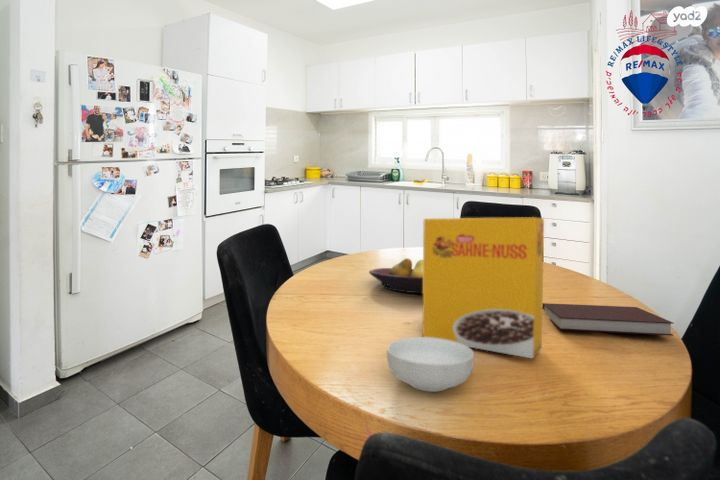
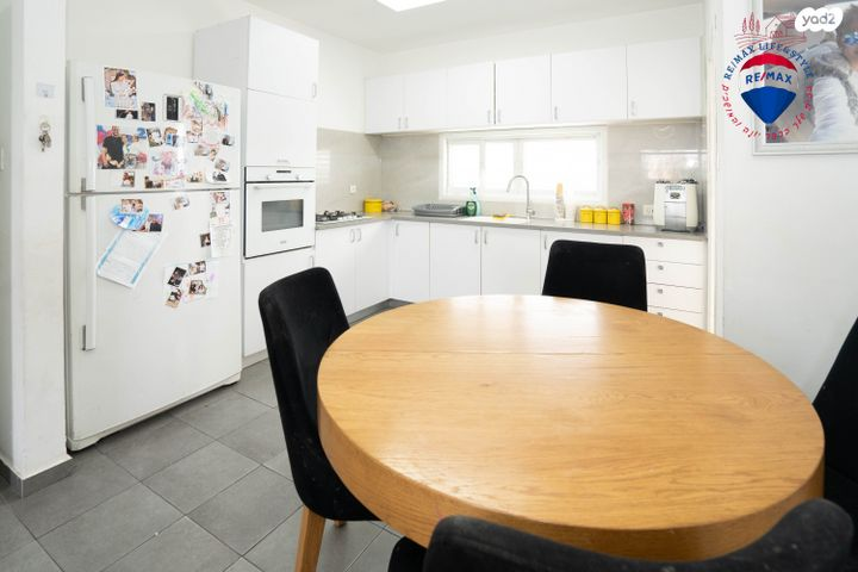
- cereal box [422,216,545,359]
- notebook [542,302,675,337]
- cereal bowl [386,336,475,393]
- fruit bowl [368,257,423,295]
